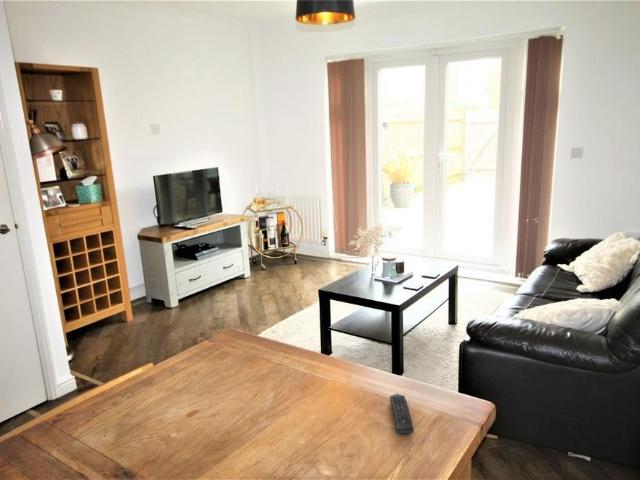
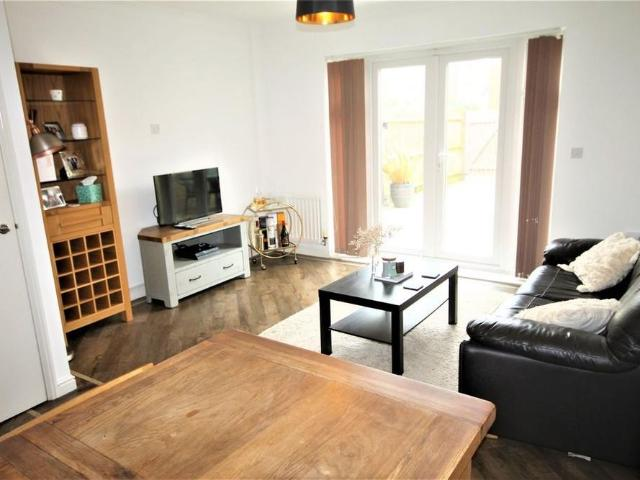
- remote control [389,393,415,434]
